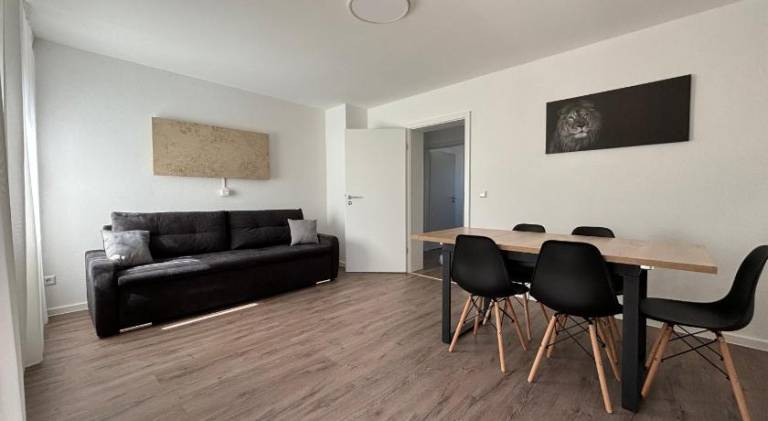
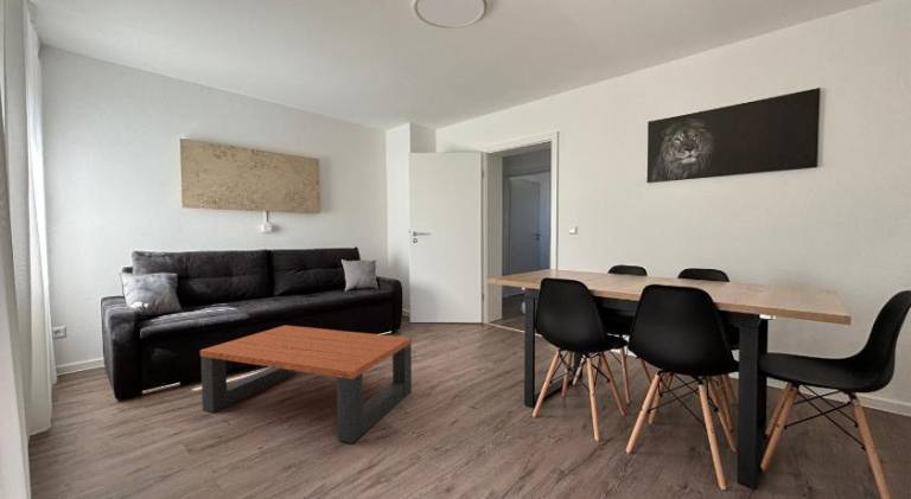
+ coffee table [199,324,413,444]
